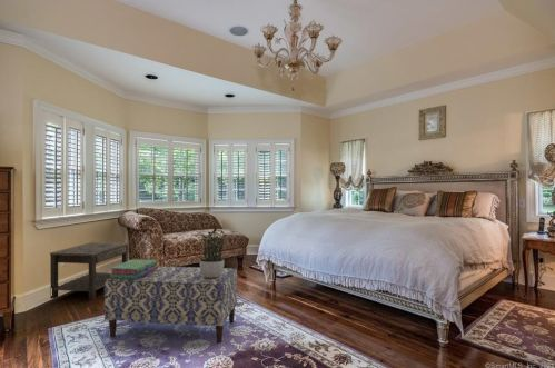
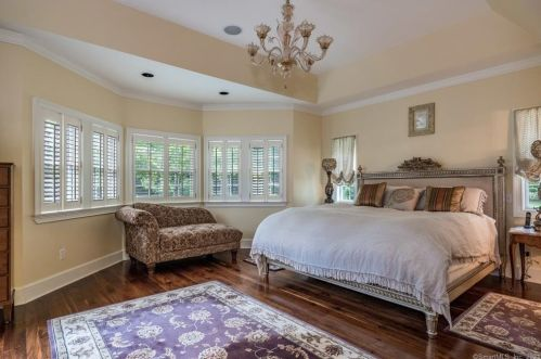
- stack of books [109,258,158,280]
- bench [103,265,238,345]
- potted plant [199,227,228,278]
- side table [49,241,129,301]
